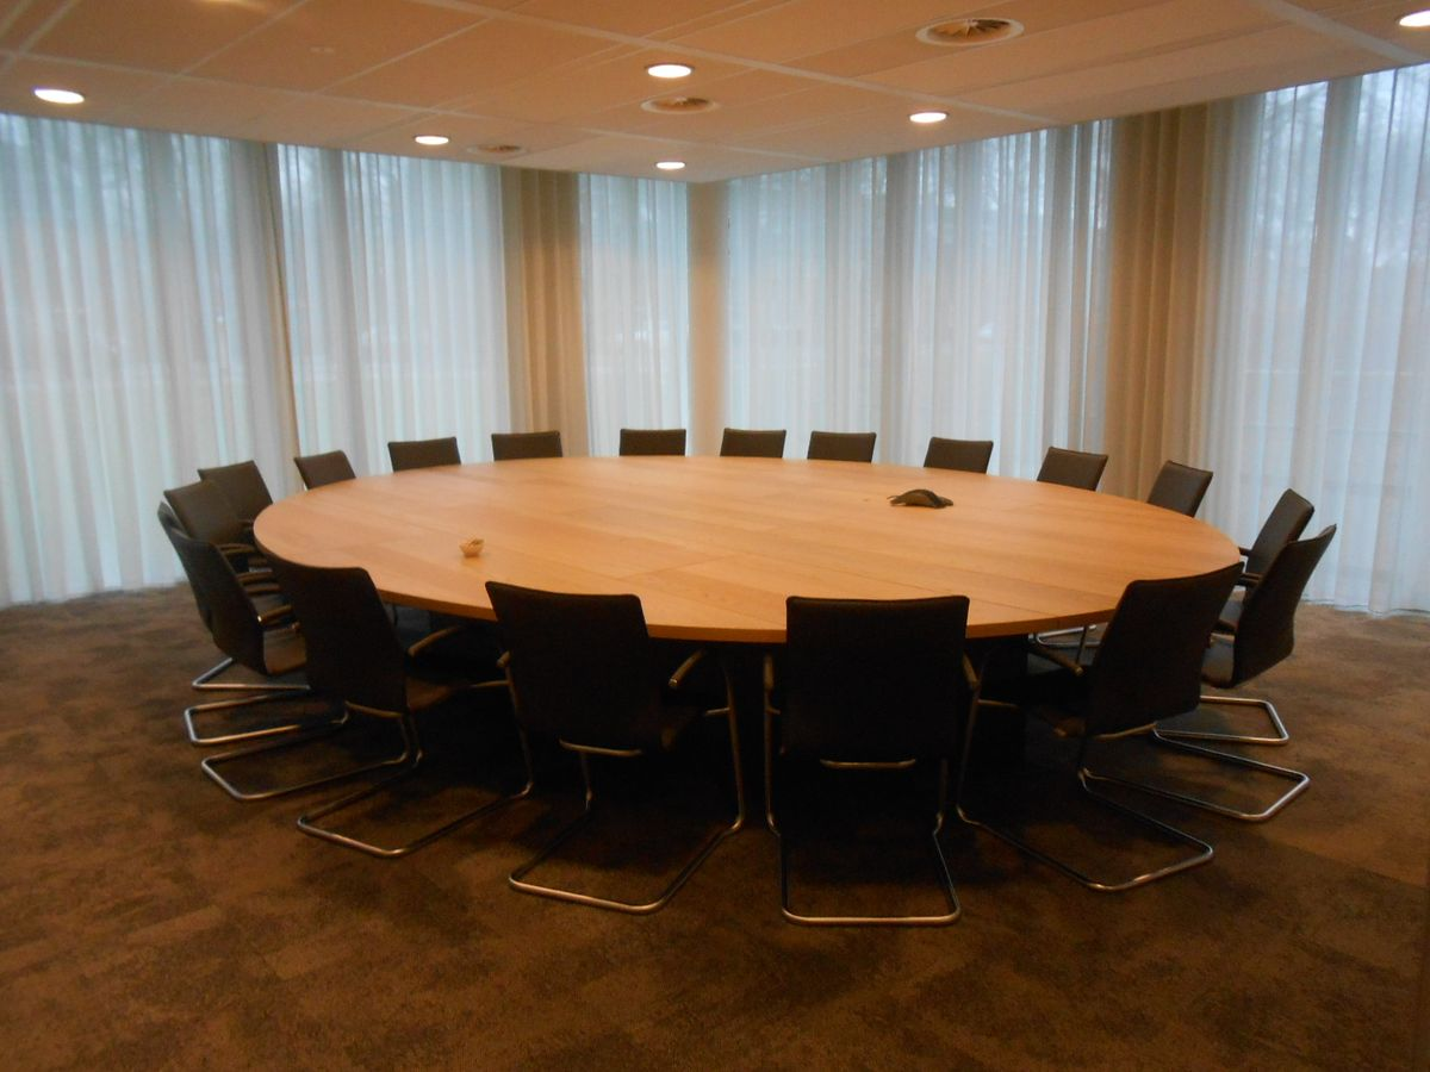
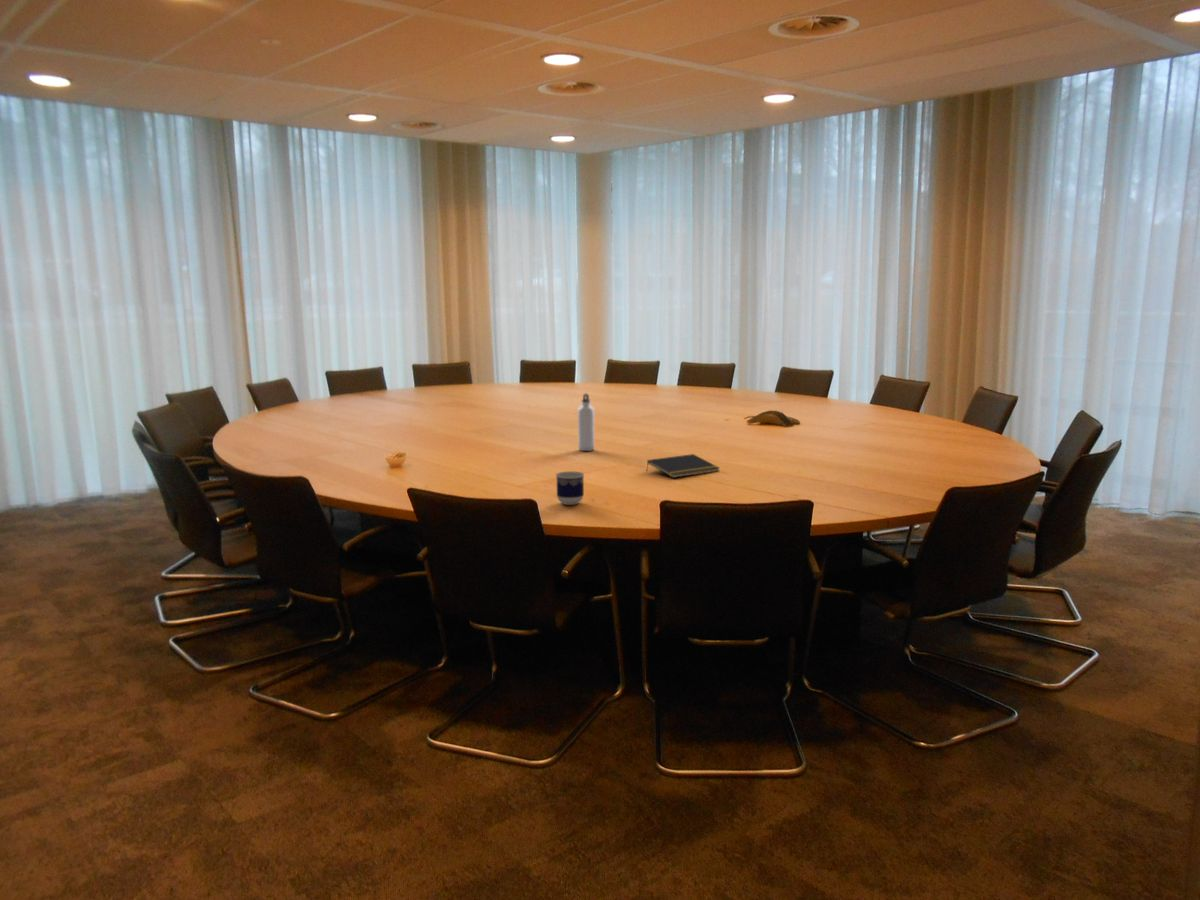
+ cup [555,470,585,506]
+ notepad [645,453,720,479]
+ water bottle [577,393,595,452]
